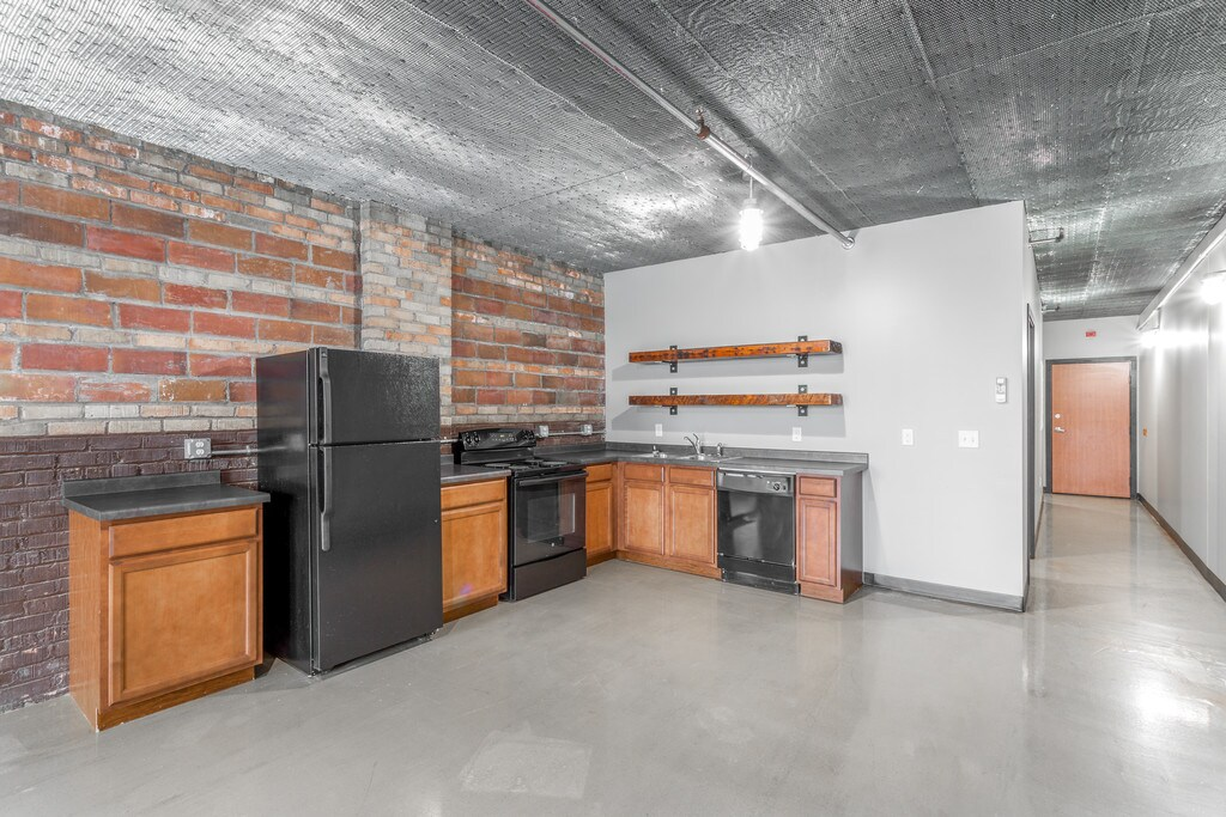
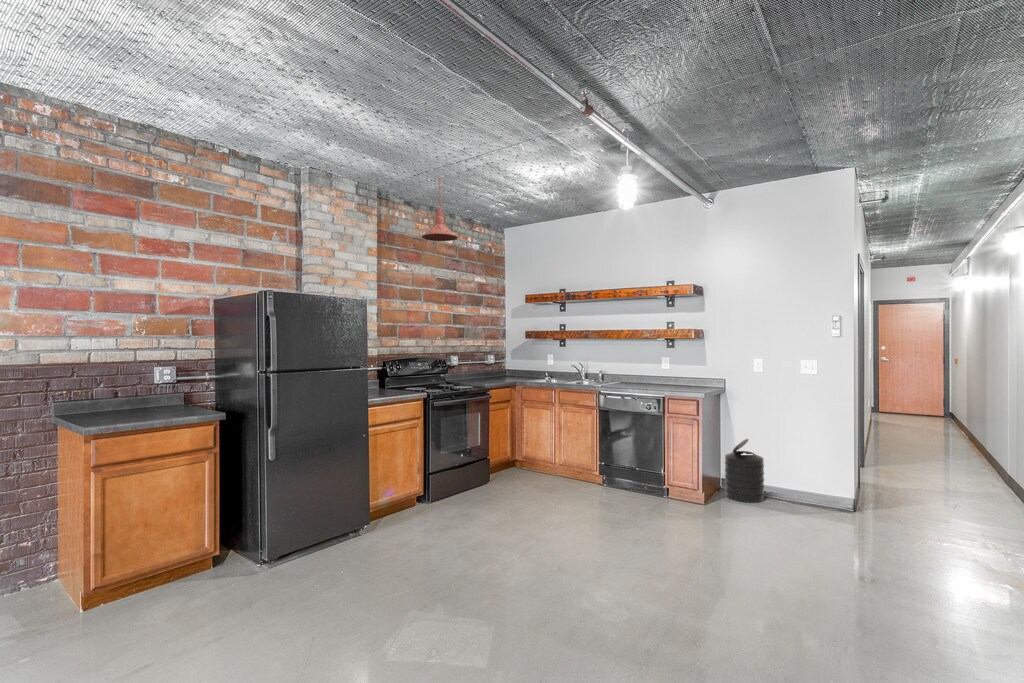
+ trash can [724,438,765,504]
+ pendant light [420,175,459,242]
